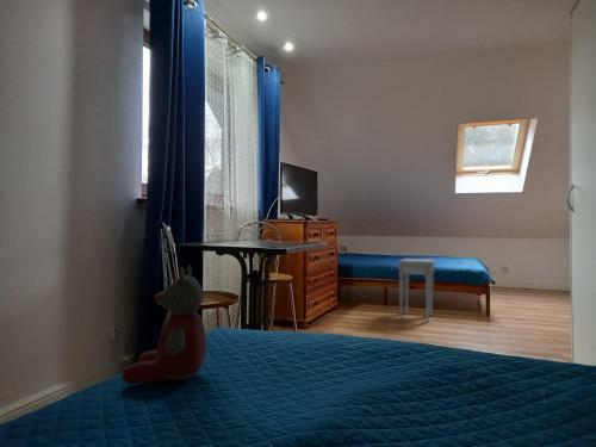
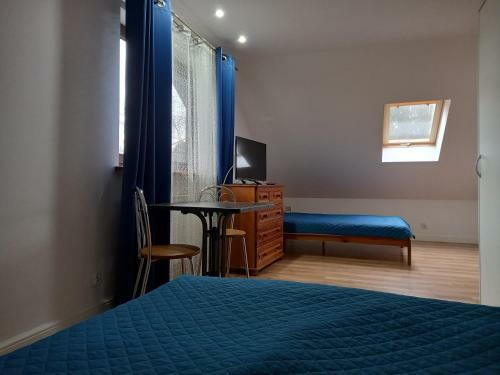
- nightstand [398,257,436,323]
- stuffed bear [120,263,207,385]
